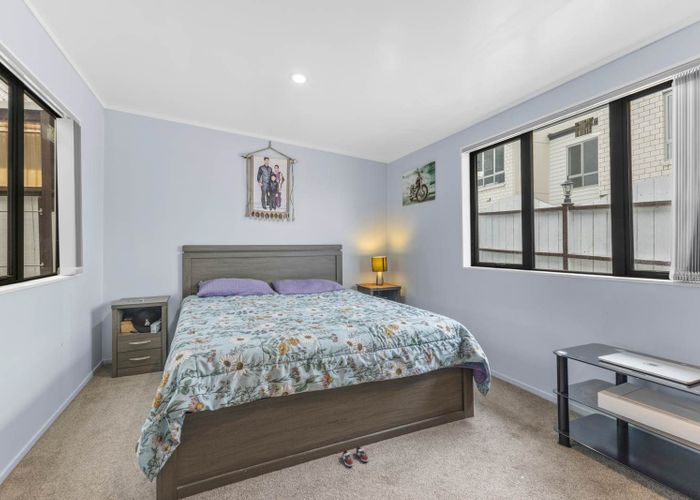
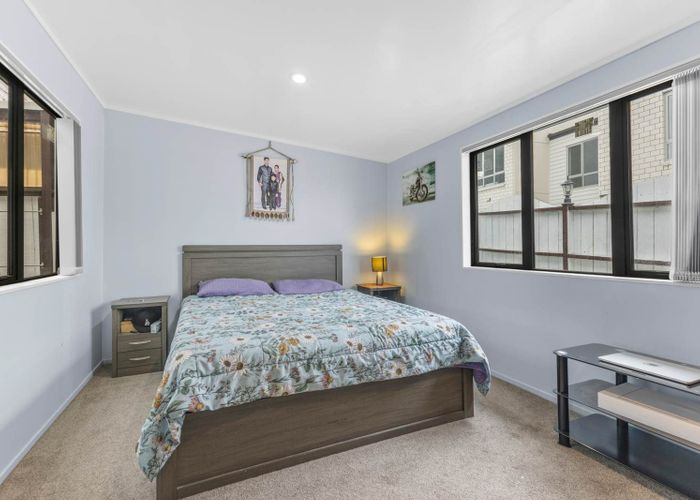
- sneaker [341,445,369,467]
